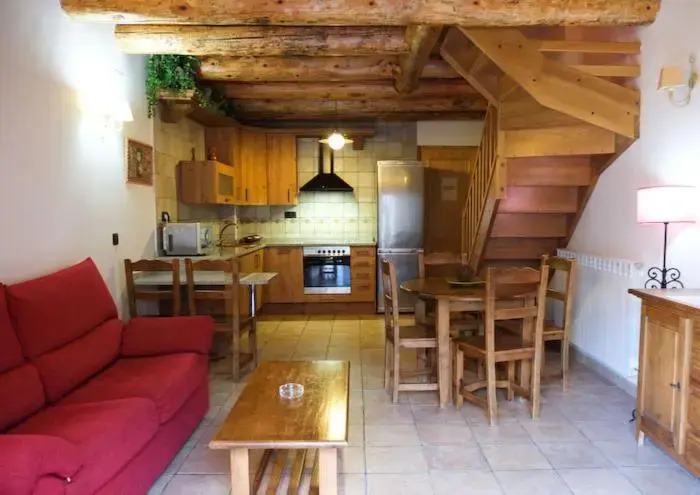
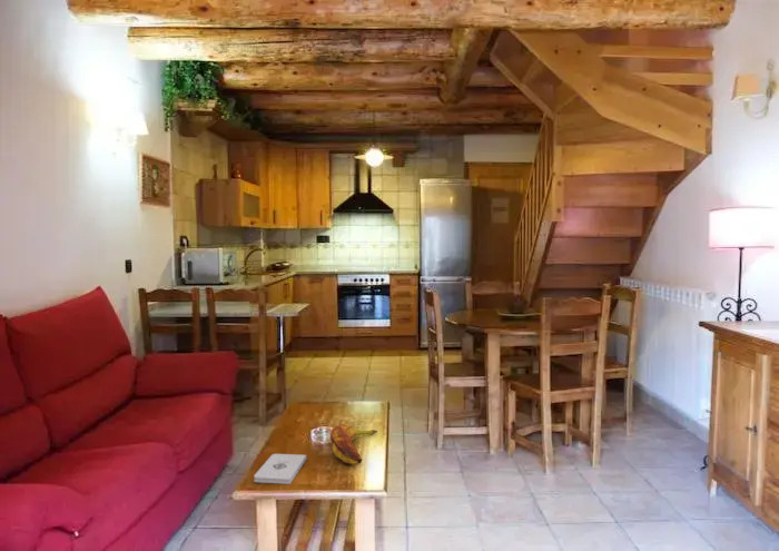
+ notepad [253,453,307,485]
+ banana [328,423,378,465]
